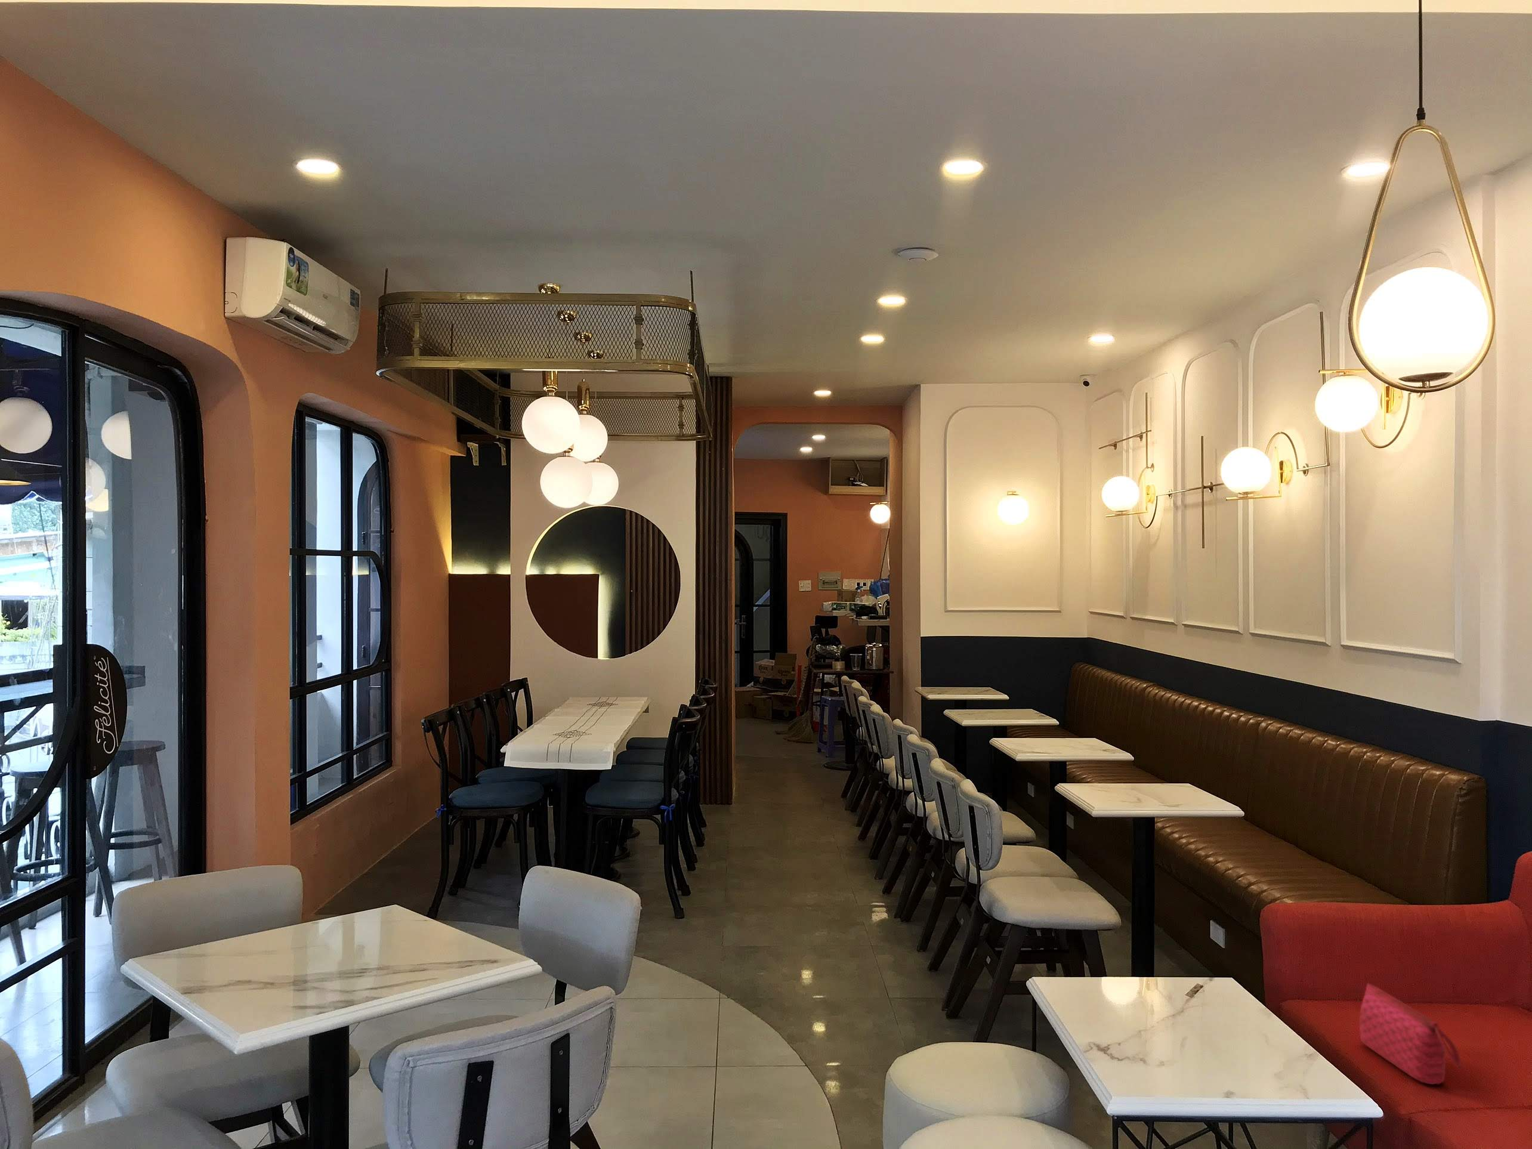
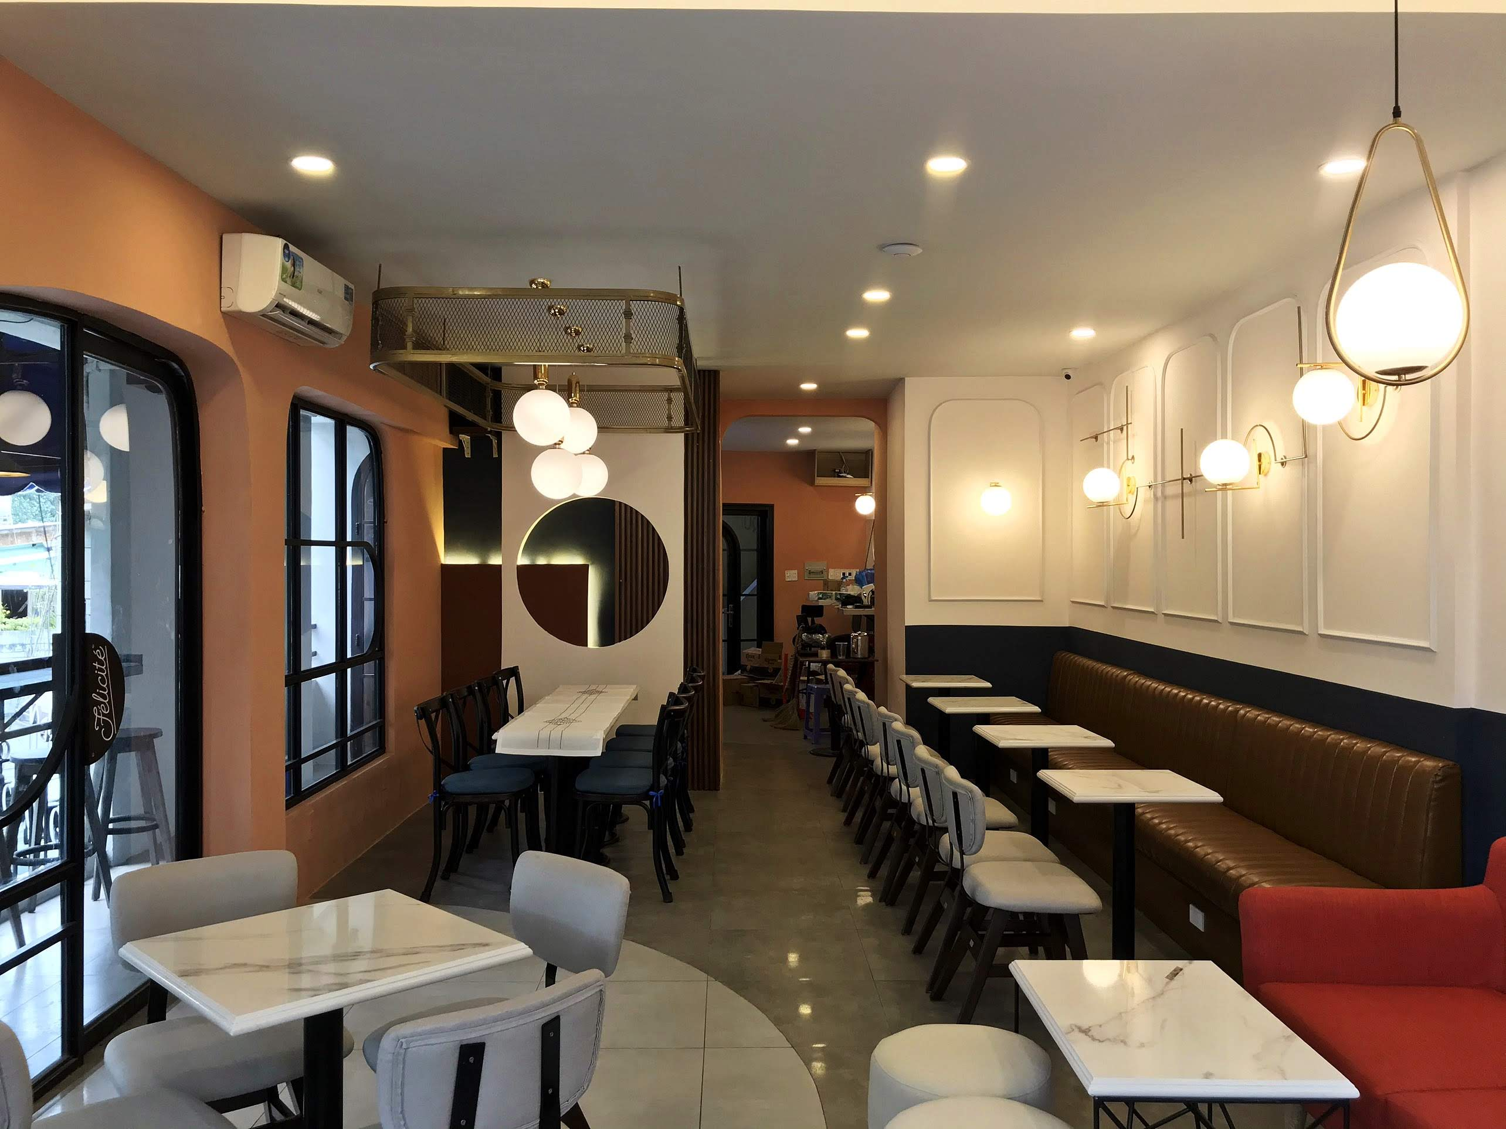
- clutch bag [1359,982,1462,1085]
